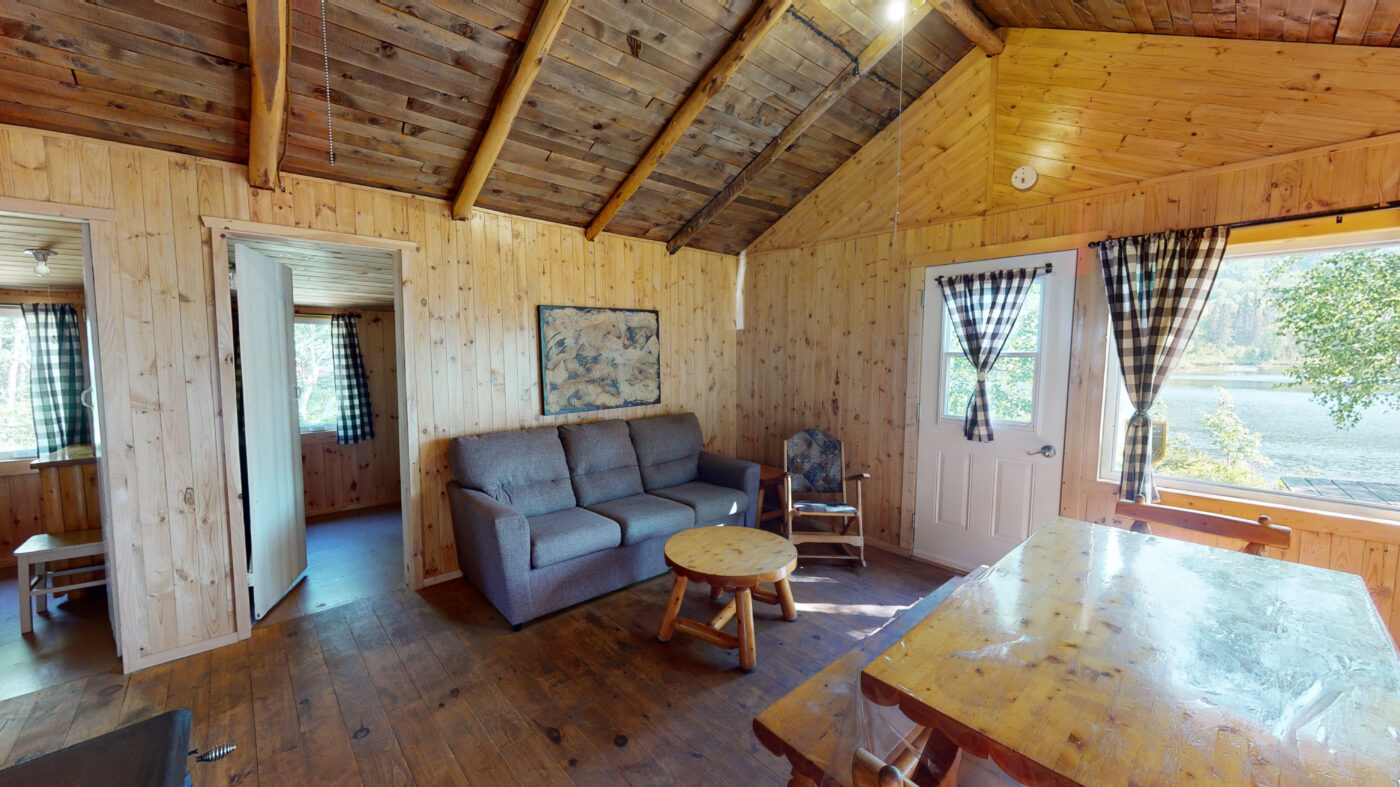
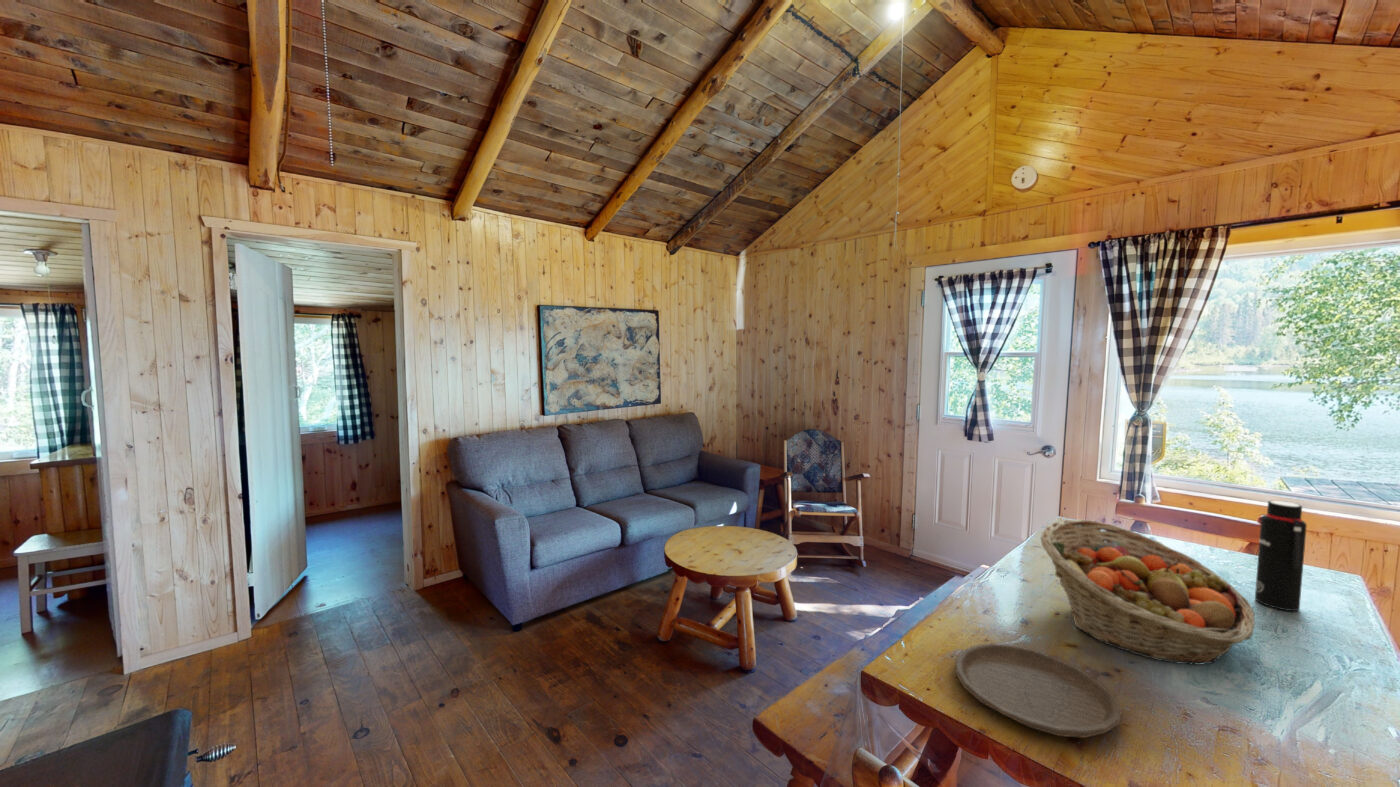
+ plate [954,642,1123,739]
+ fruit basket [1040,518,1256,666]
+ water bottle [1254,500,1308,612]
